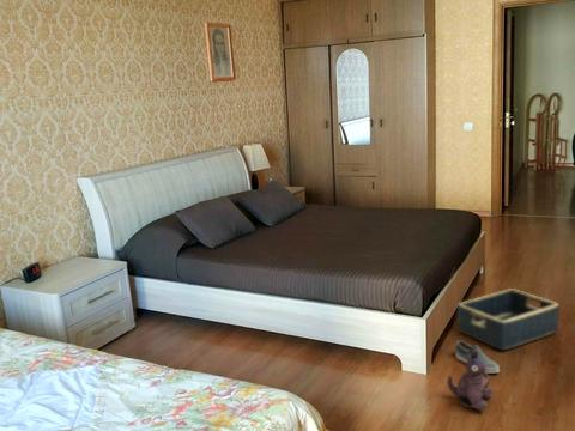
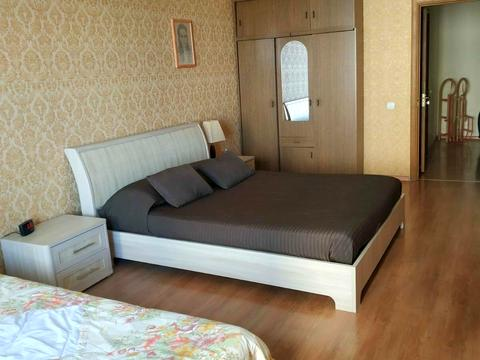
- plush toy [446,350,494,411]
- basket [456,287,561,351]
- shoe [454,340,501,375]
